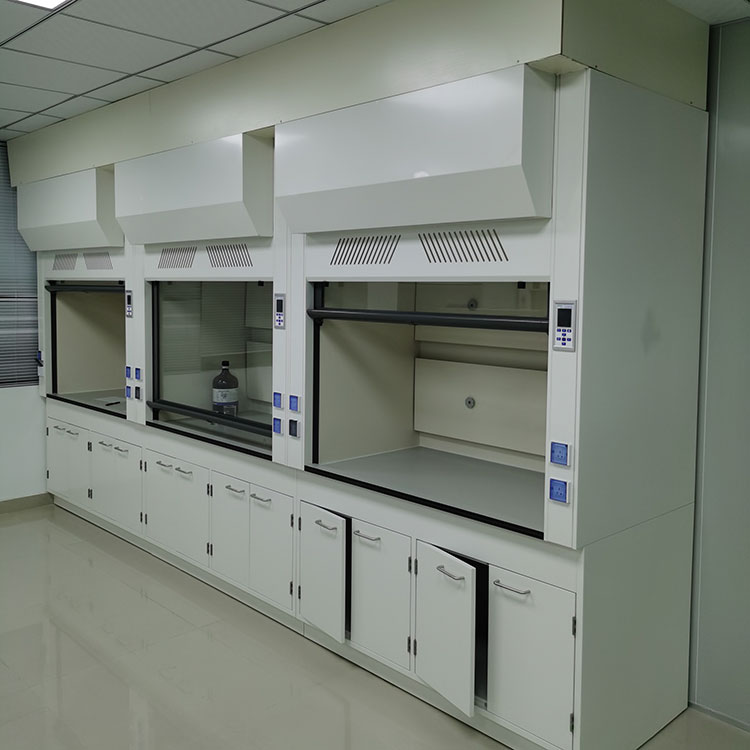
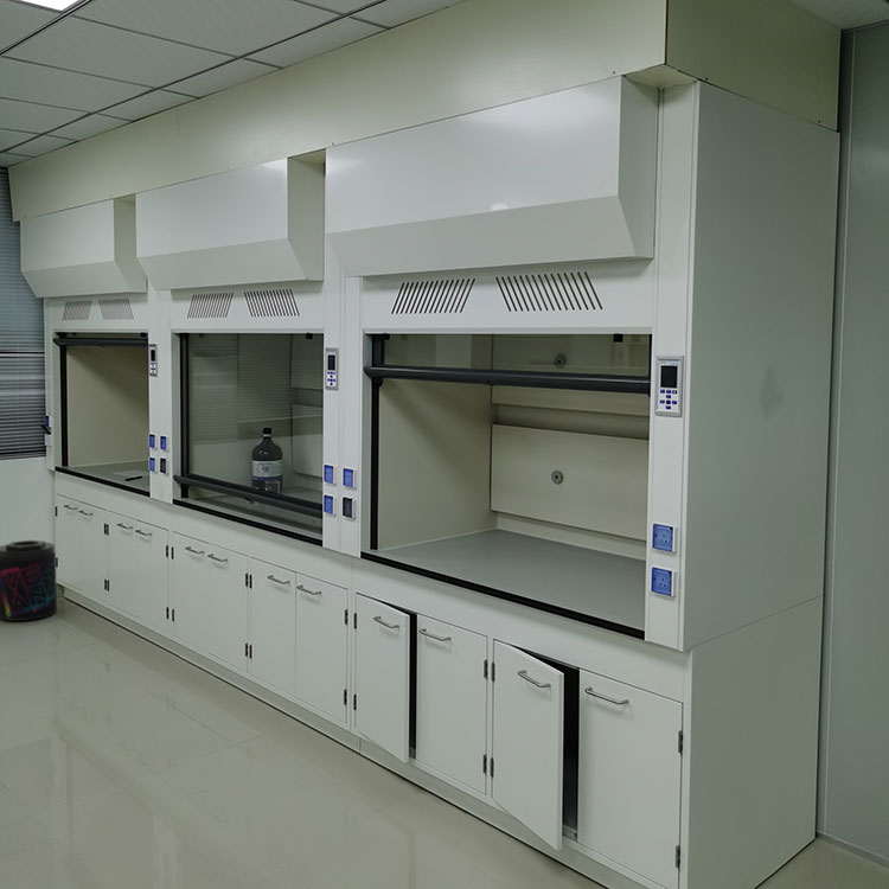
+ supplement container [0,539,58,622]
